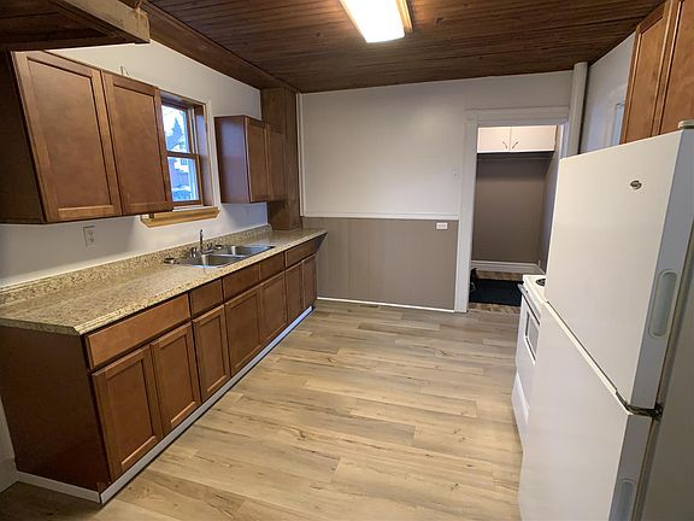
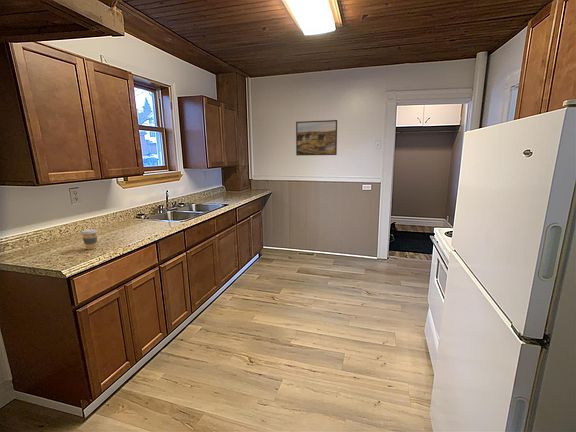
+ coffee cup [80,228,98,251]
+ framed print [295,119,338,156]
